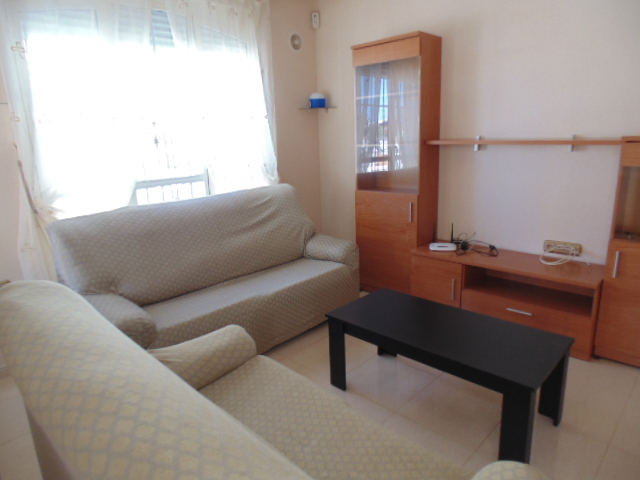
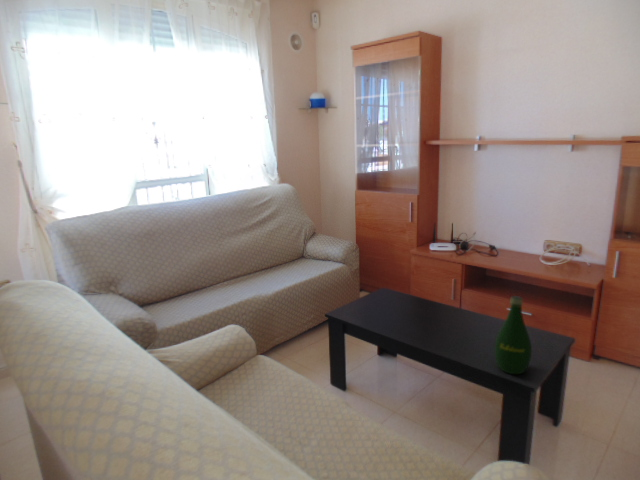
+ bottle [494,295,533,375]
